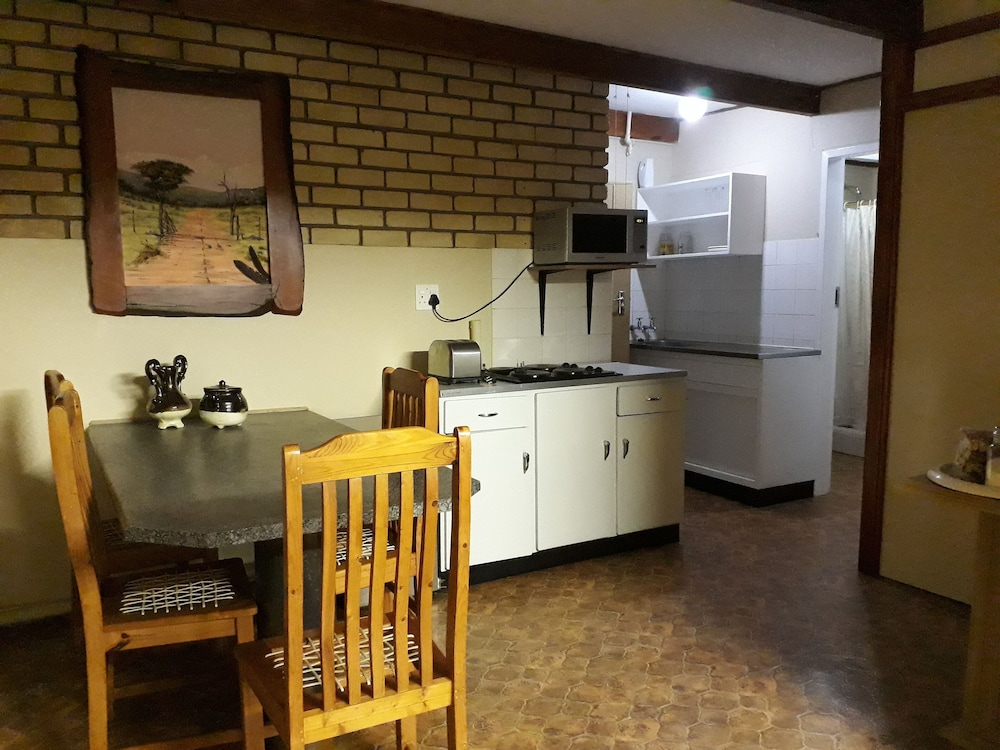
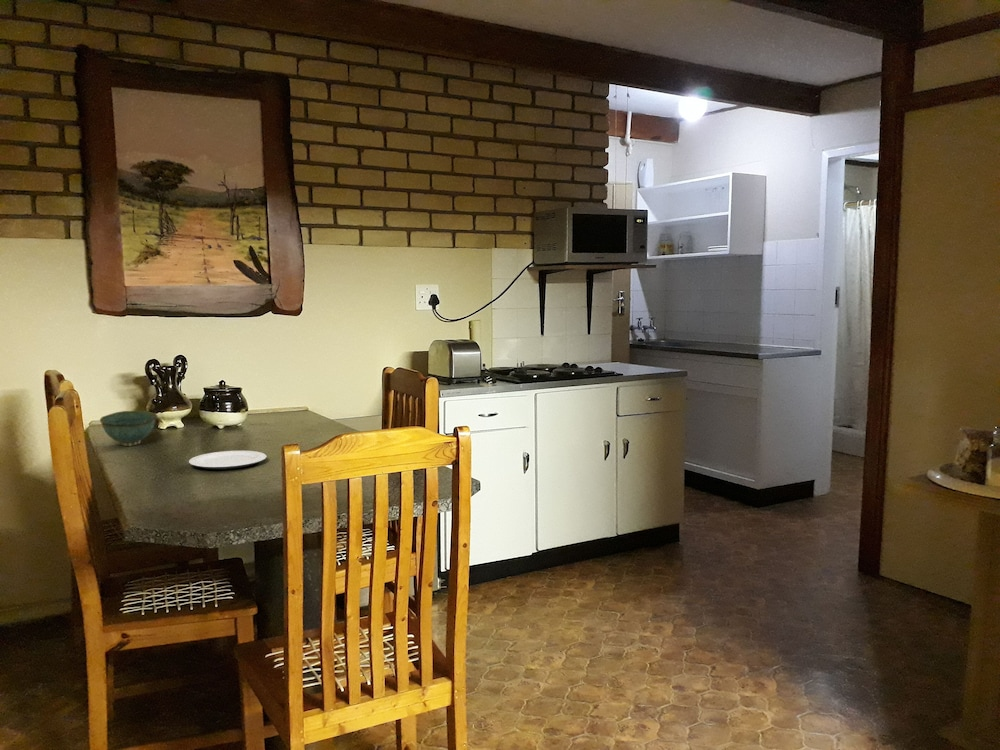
+ bowl [99,410,158,447]
+ plate [188,450,268,470]
